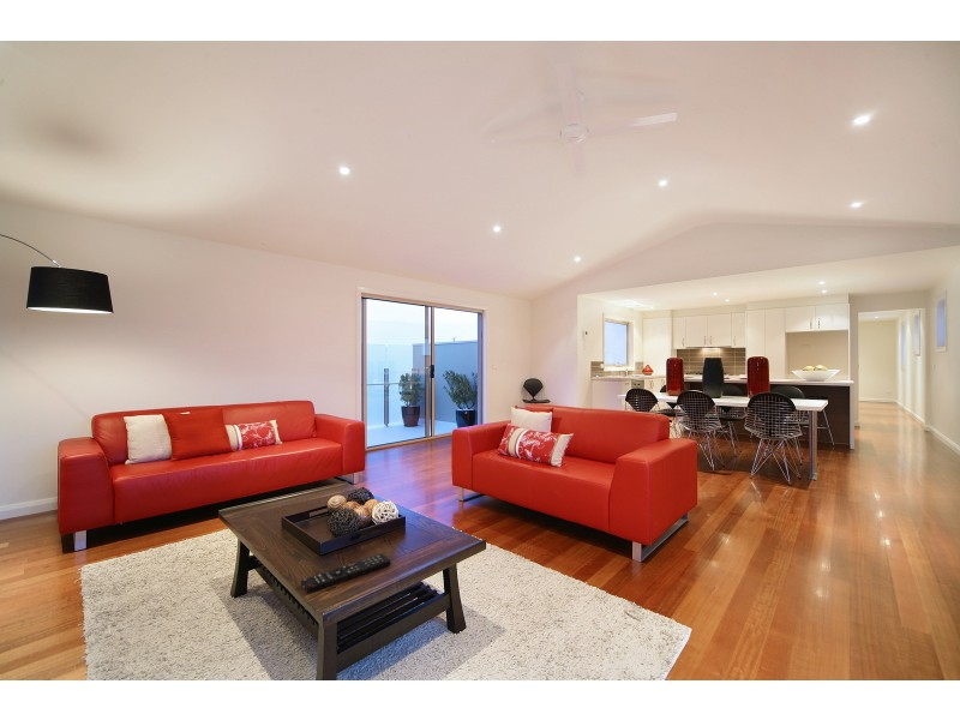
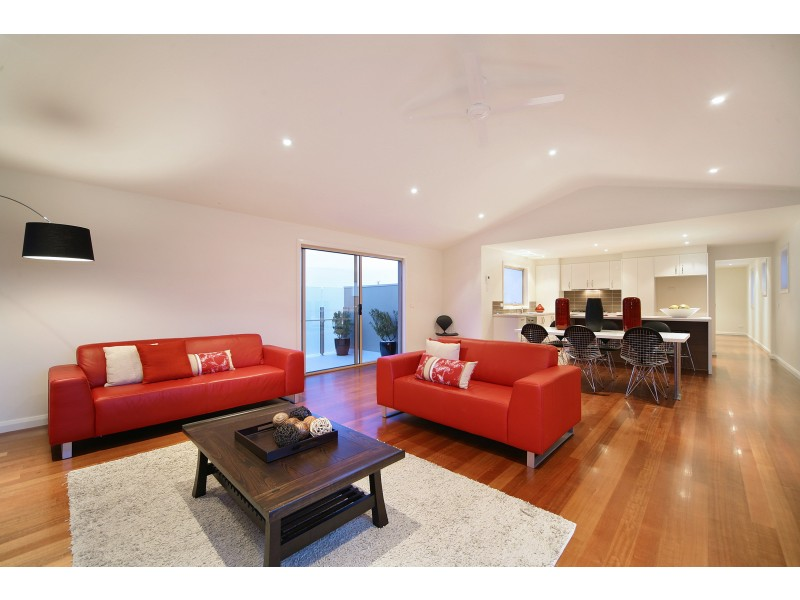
- remote control [300,552,391,595]
